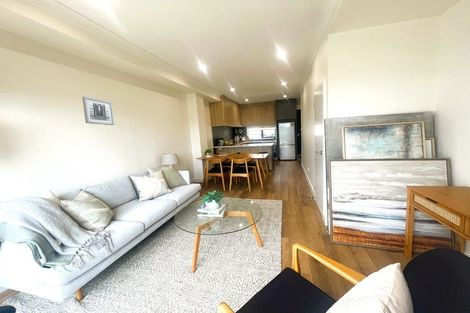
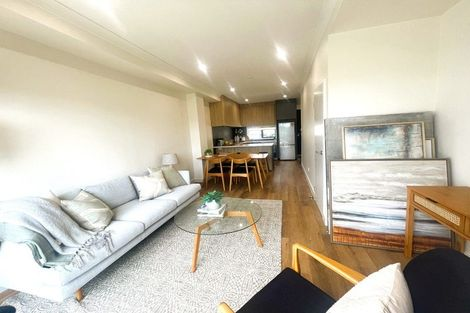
- wall art [81,96,115,126]
